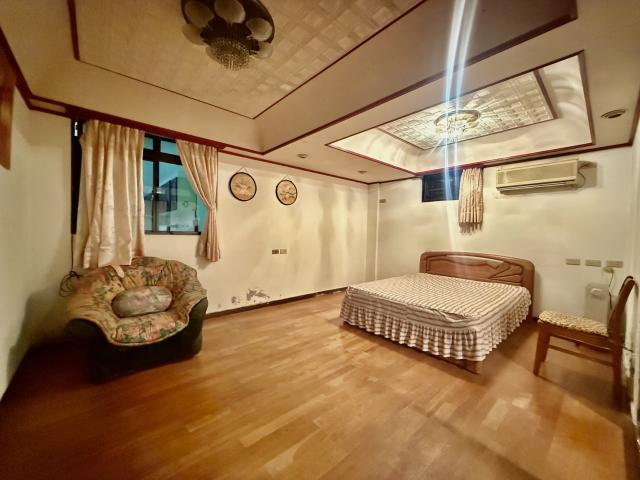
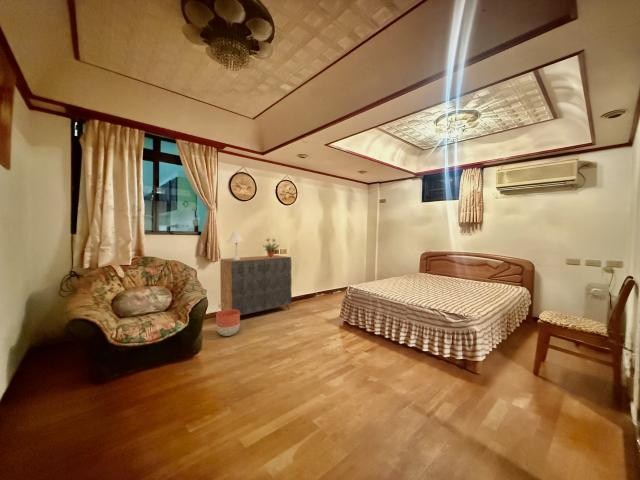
+ potted plant [261,237,280,258]
+ table lamp [227,231,246,260]
+ dresser [219,254,293,316]
+ planter [215,309,241,337]
